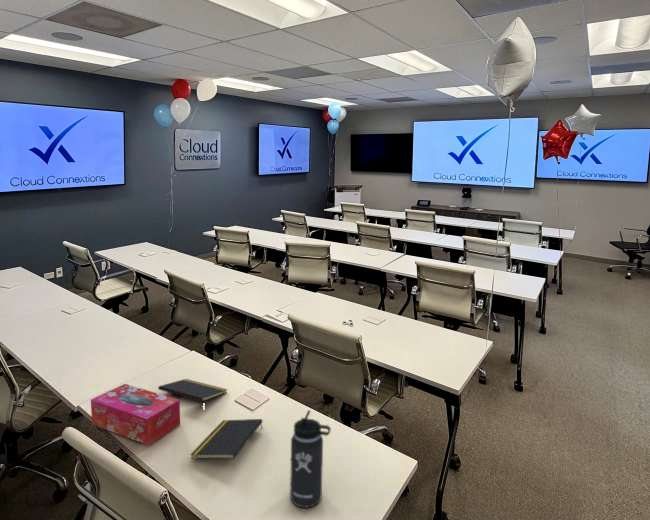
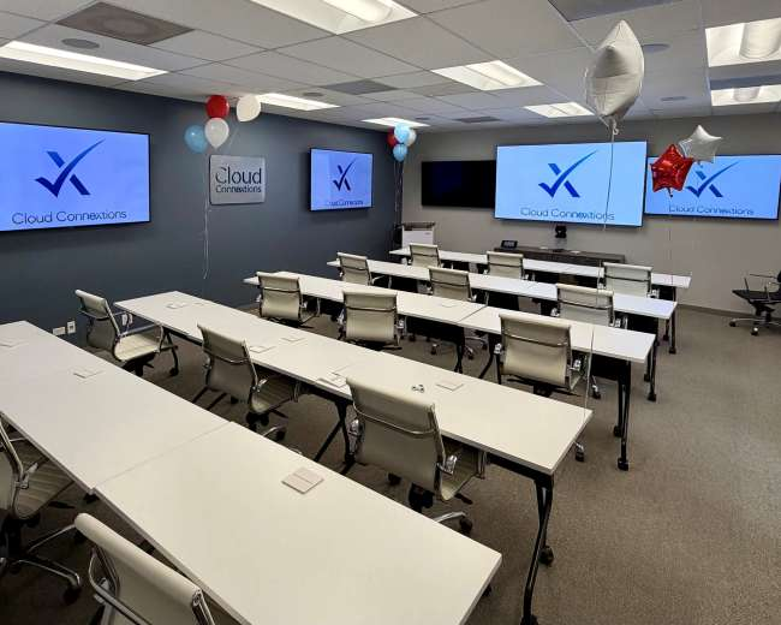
- tissue box [90,383,181,446]
- notepad [189,418,264,460]
- notepad [157,378,228,402]
- thermos bottle [289,409,332,509]
